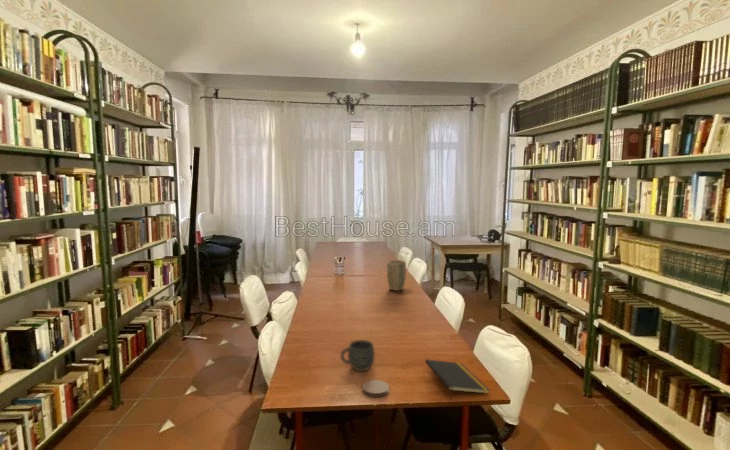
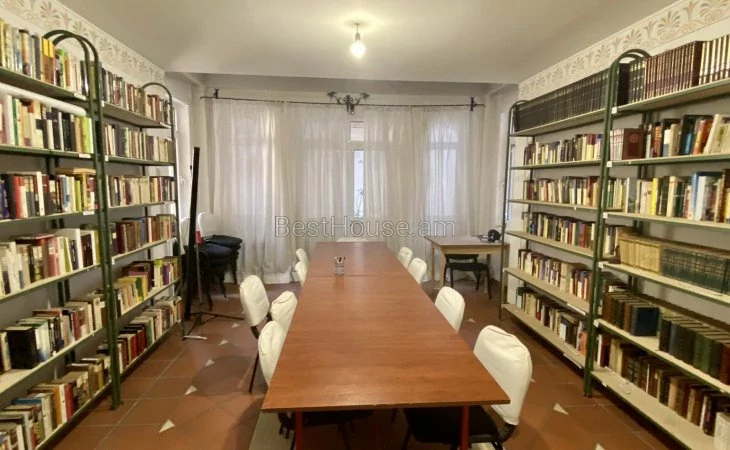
- coaster [361,379,390,398]
- plant pot [386,259,407,292]
- mug [340,339,376,372]
- notepad [424,358,491,401]
